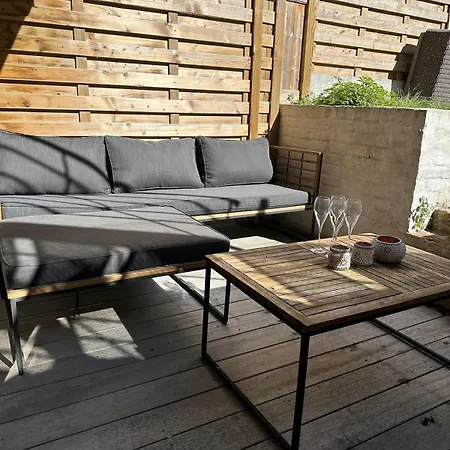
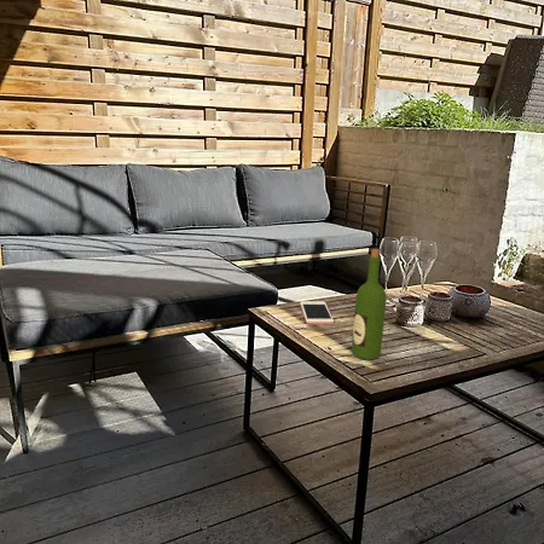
+ cell phone [299,300,335,325]
+ wine bottle [351,248,387,361]
